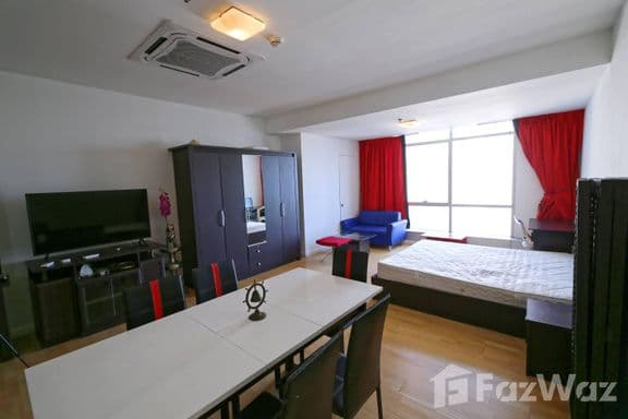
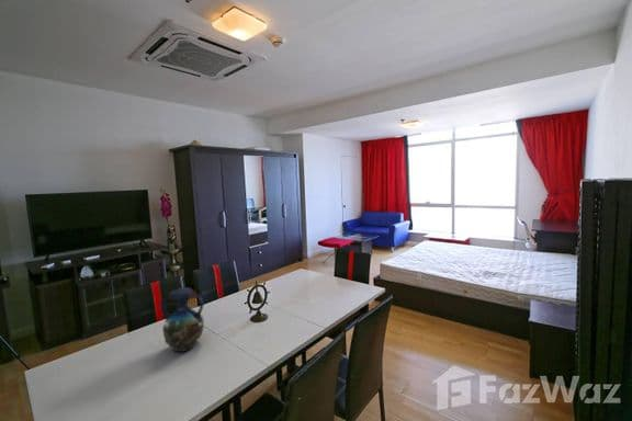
+ vase [159,286,205,353]
